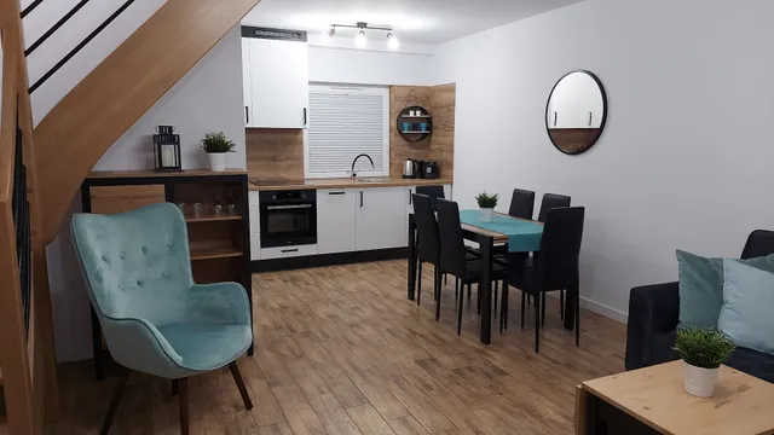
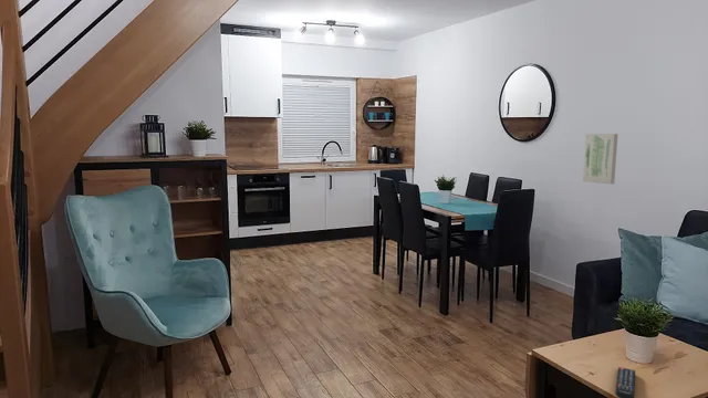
+ wall art [582,133,620,186]
+ remote control [615,366,636,398]
